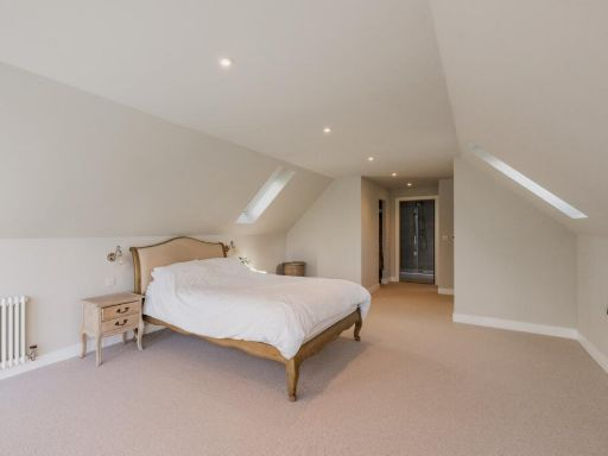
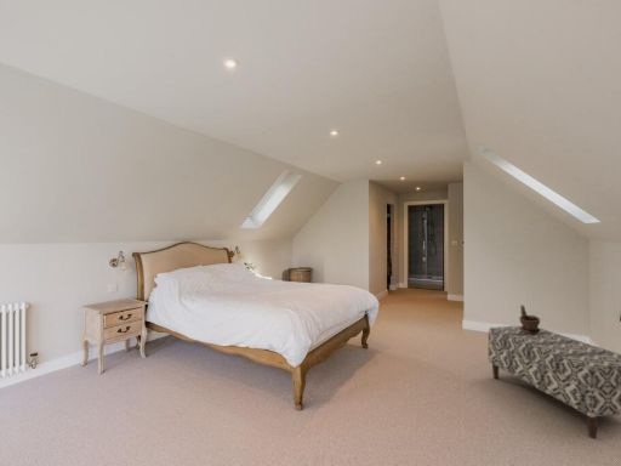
+ potted plant [518,303,541,335]
+ bench [486,325,621,439]
